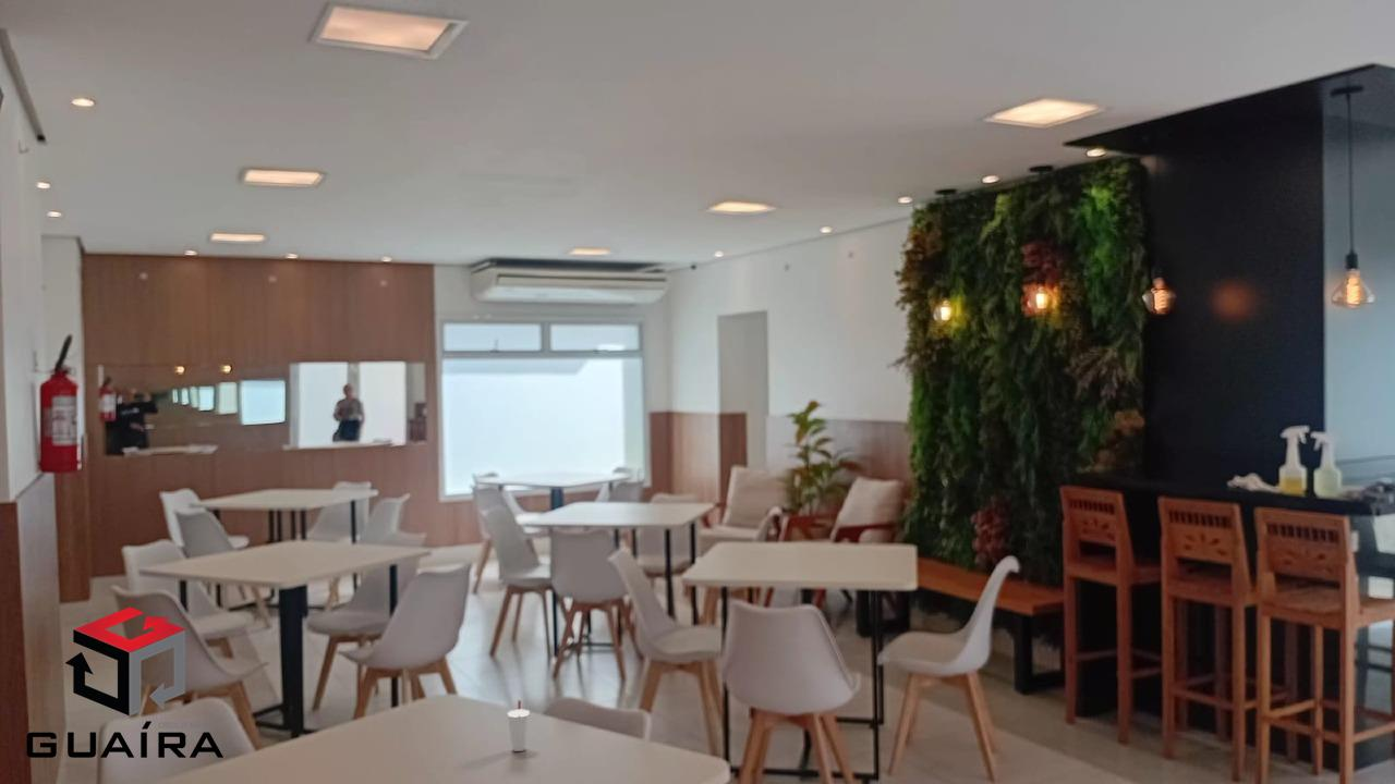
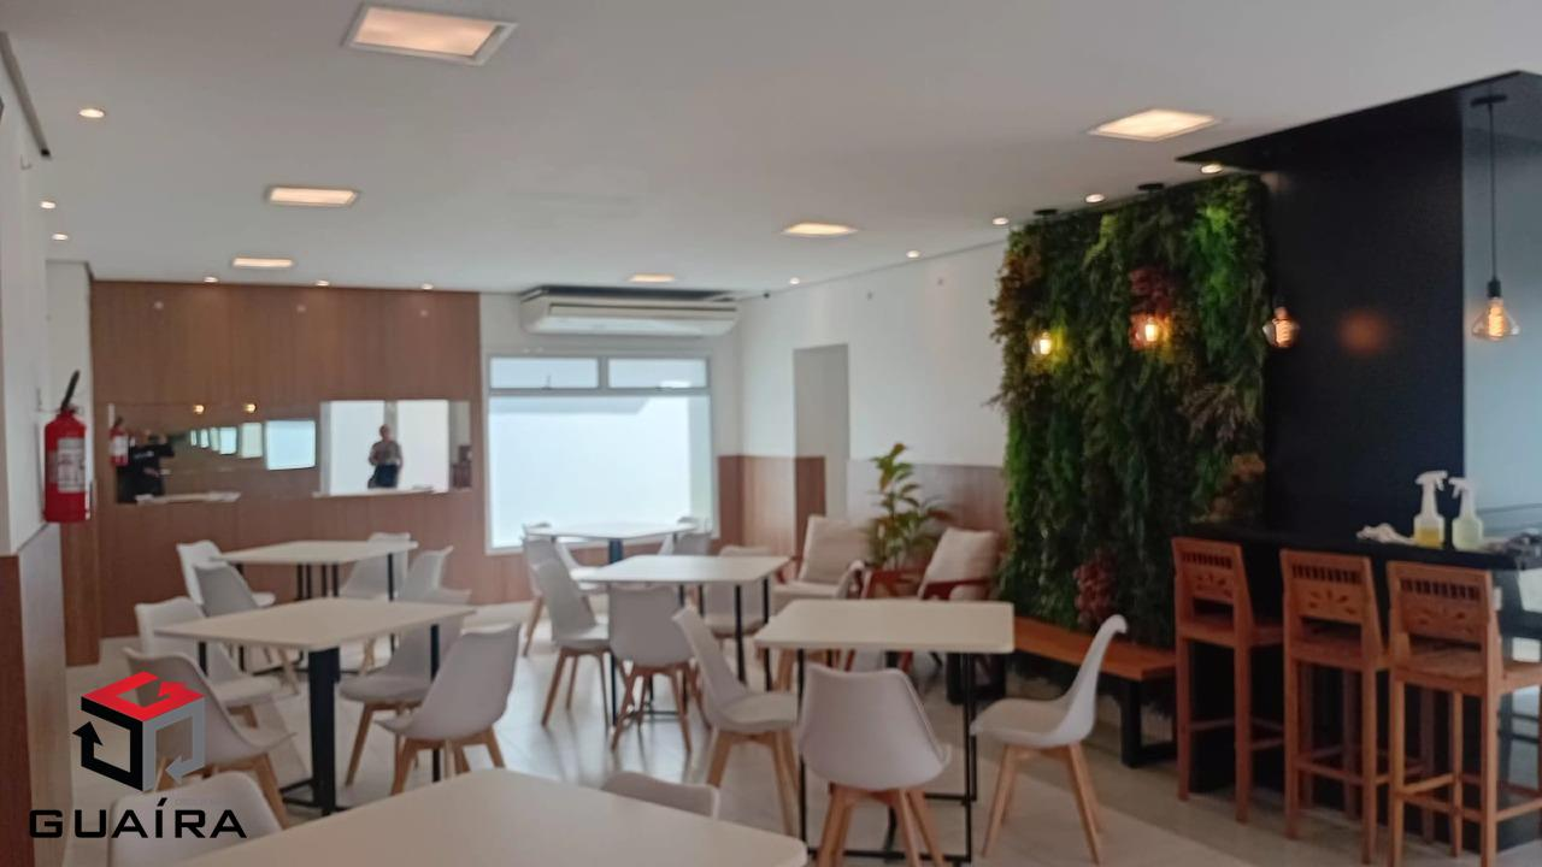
- cup [507,699,531,752]
